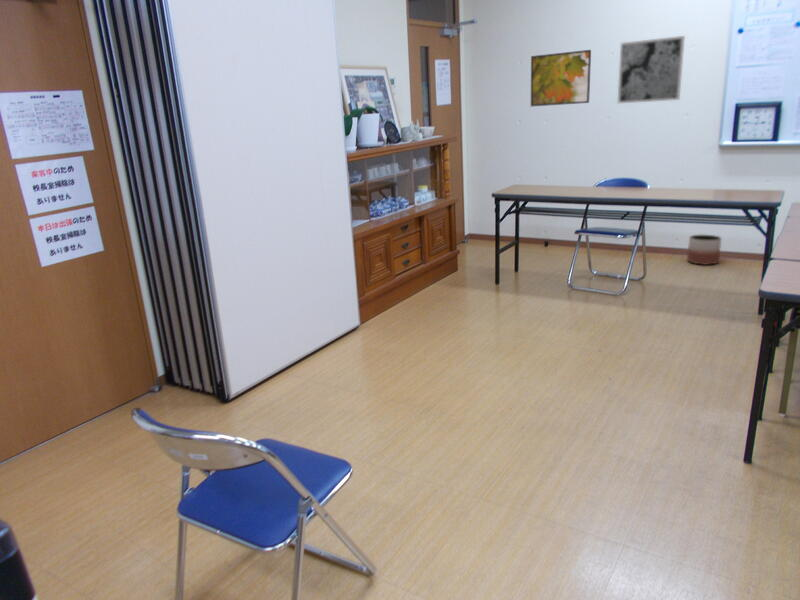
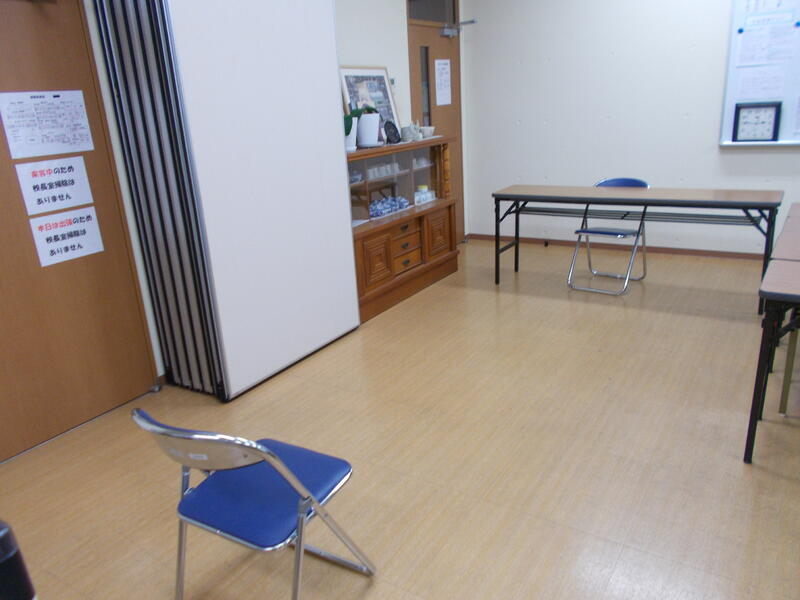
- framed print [530,49,592,107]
- planter [686,234,722,266]
- wall art [617,35,686,104]
